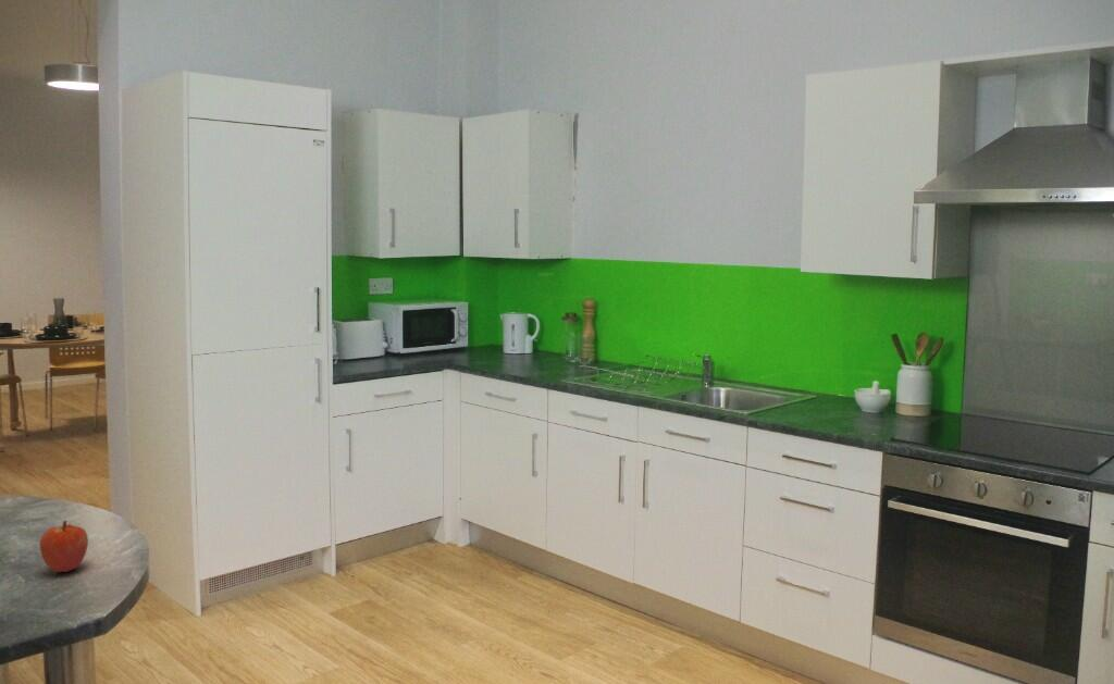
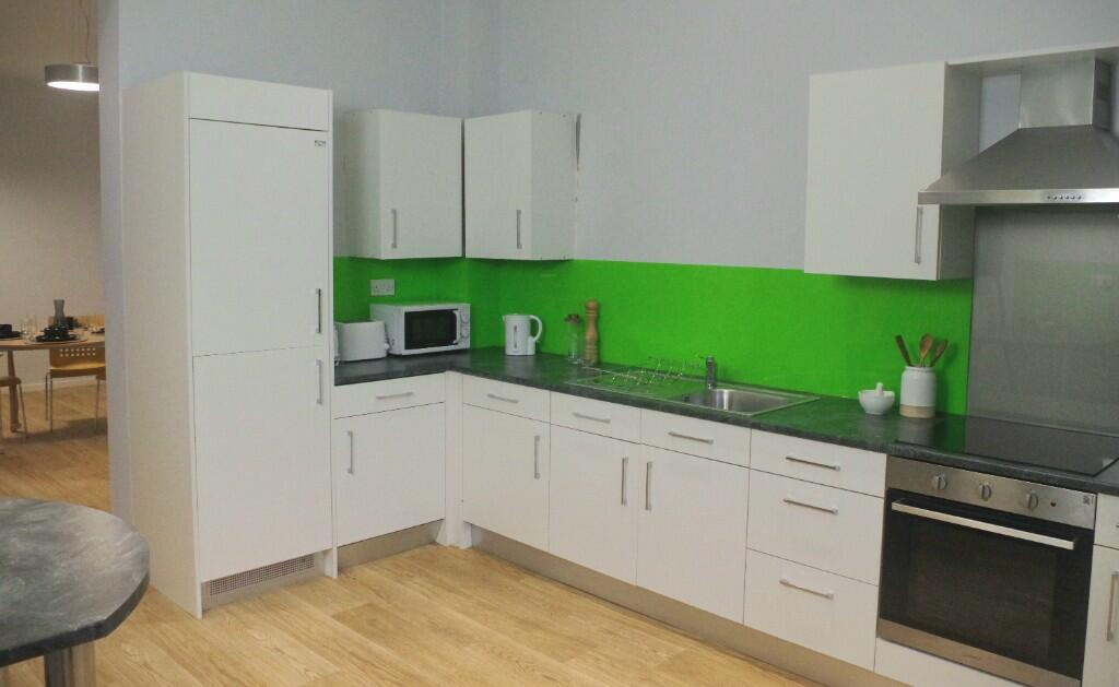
- apple [38,520,89,574]
